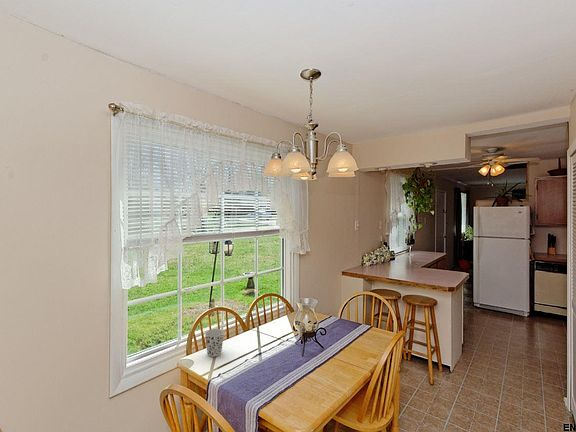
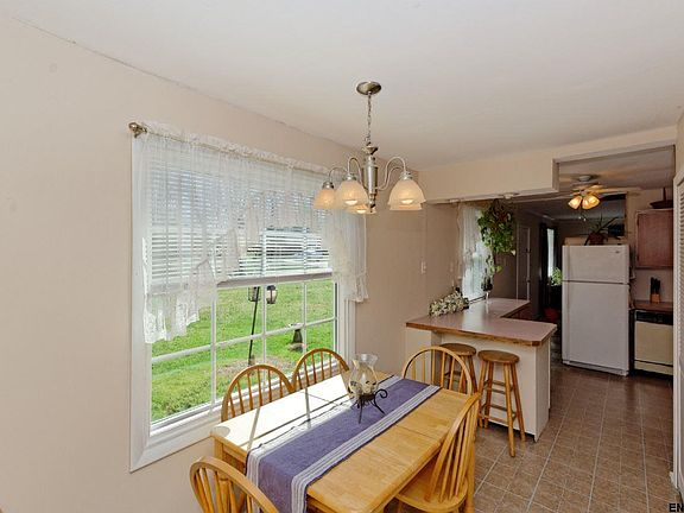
- cup [204,328,225,358]
